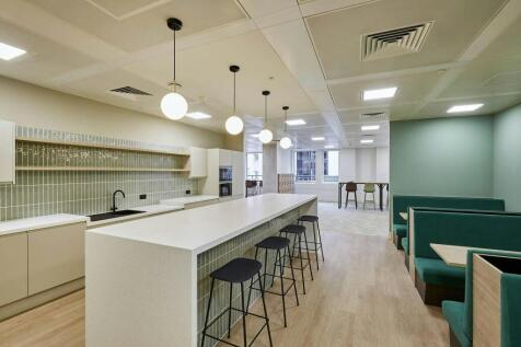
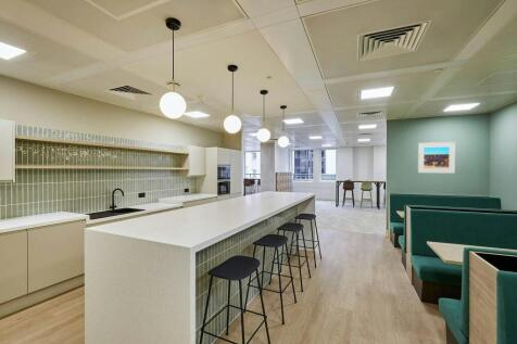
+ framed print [417,141,456,174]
